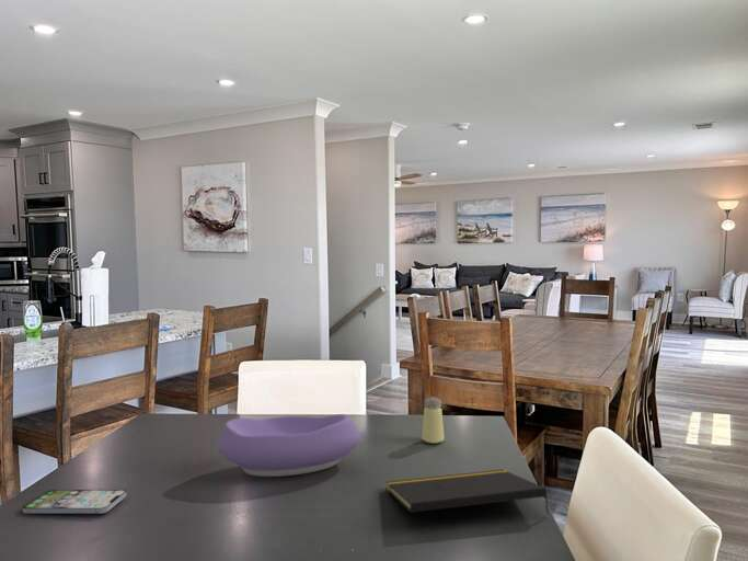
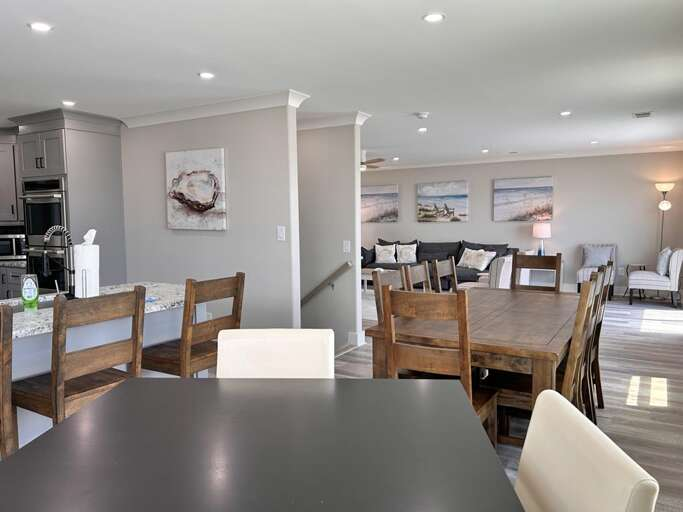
- smartphone [22,489,127,515]
- saltshaker [422,396,446,445]
- bowl [216,413,361,478]
- notepad [384,469,551,516]
